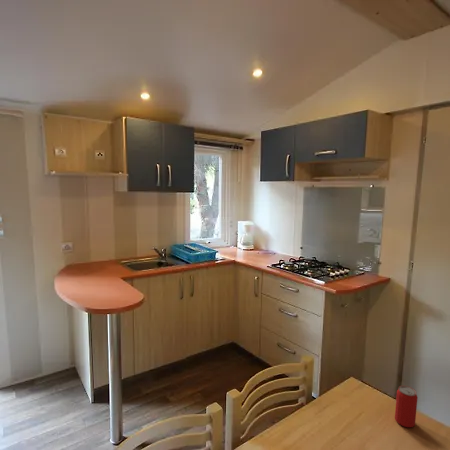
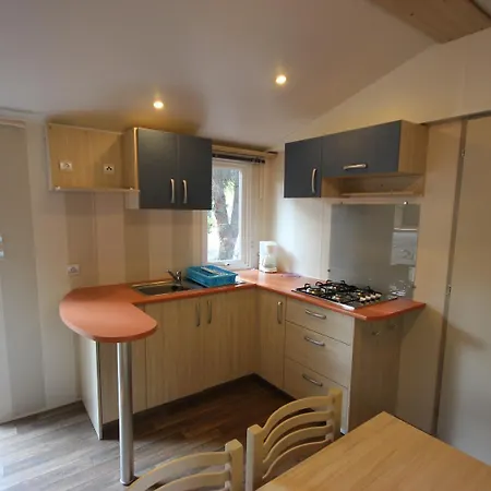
- beverage can [394,385,418,428]
